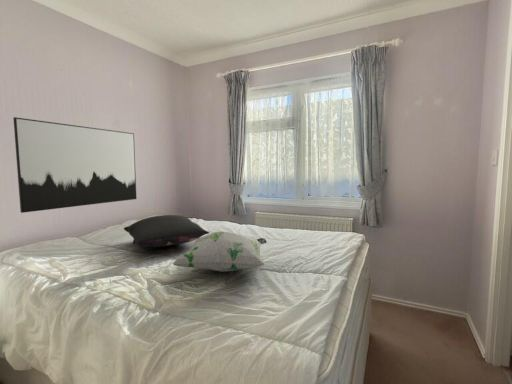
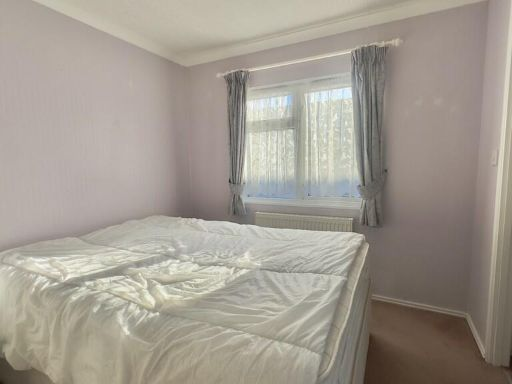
- pillow [123,214,210,248]
- wall art [12,116,138,214]
- decorative pillow [172,230,268,273]
